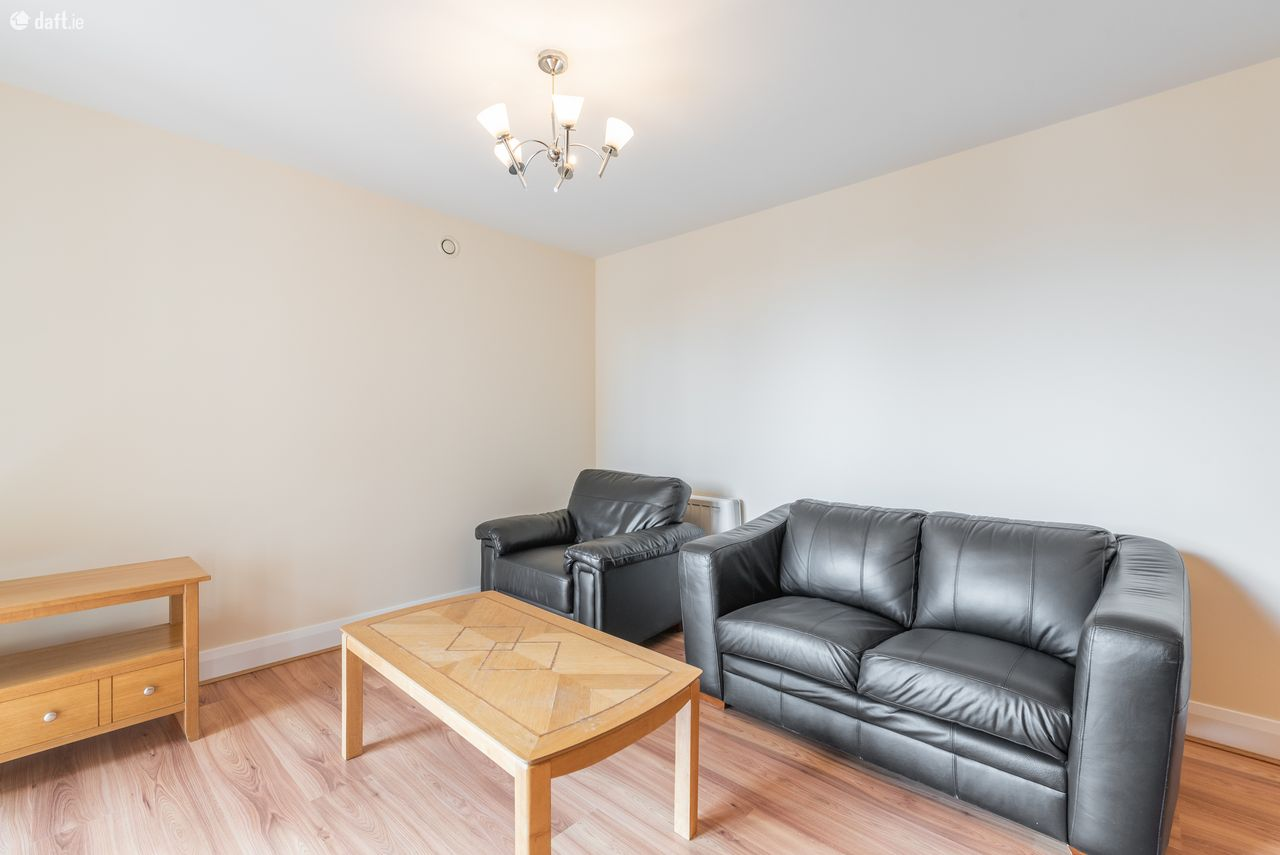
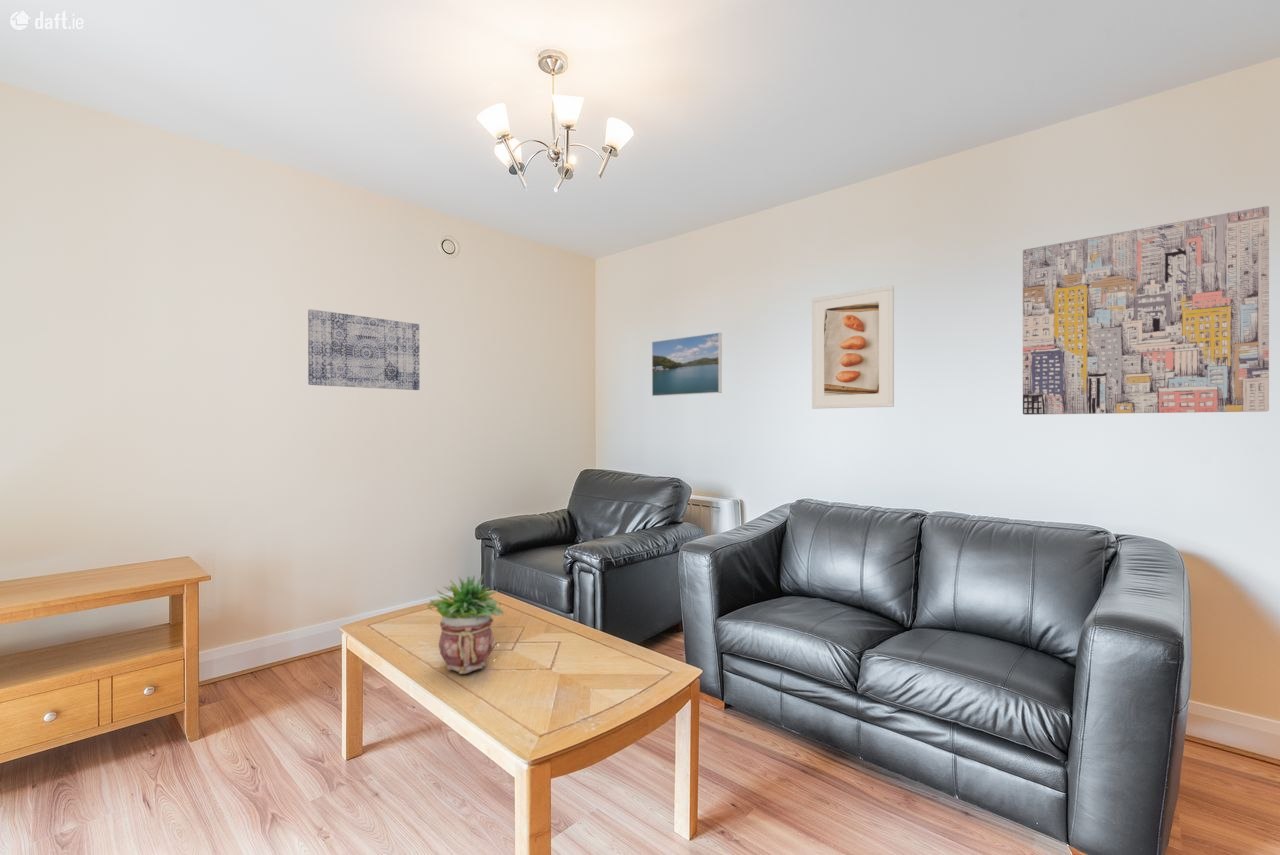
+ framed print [651,332,723,397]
+ potted plant [426,574,506,675]
+ wall art [1022,205,1270,416]
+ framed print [811,284,895,410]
+ wall art [307,308,420,391]
